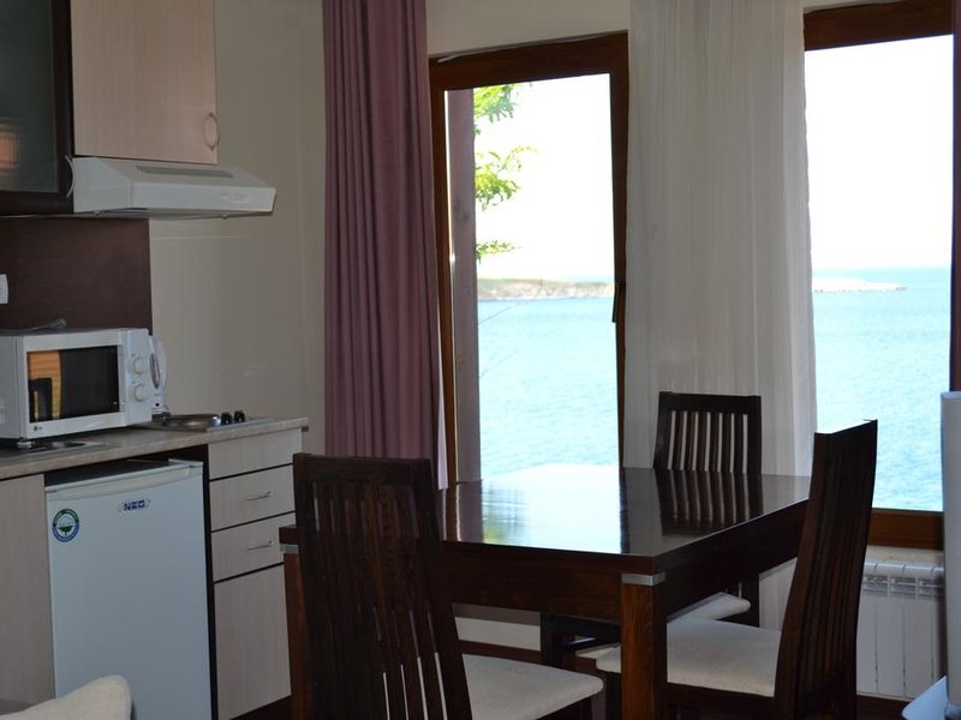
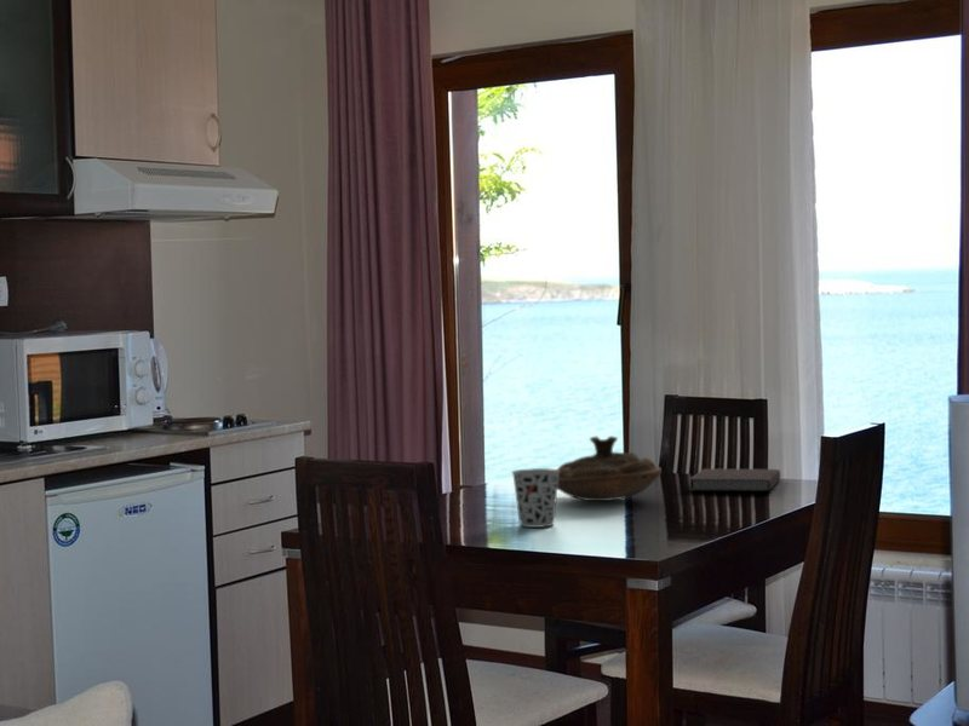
+ decorative bowl [556,434,663,502]
+ notebook [688,467,781,492]
+ cup [510,467,560,529]
